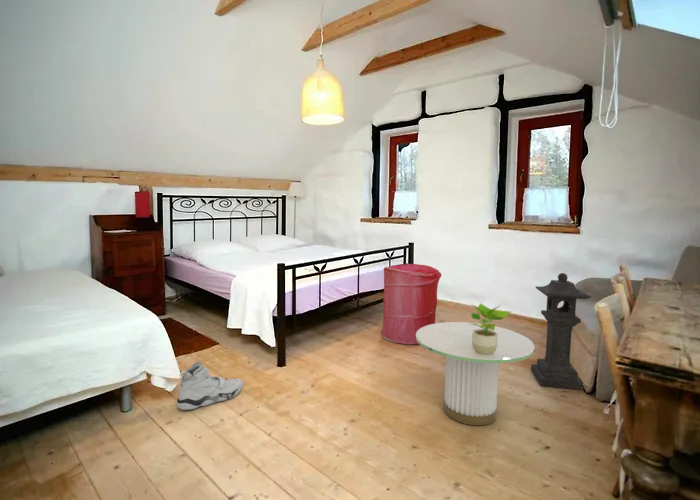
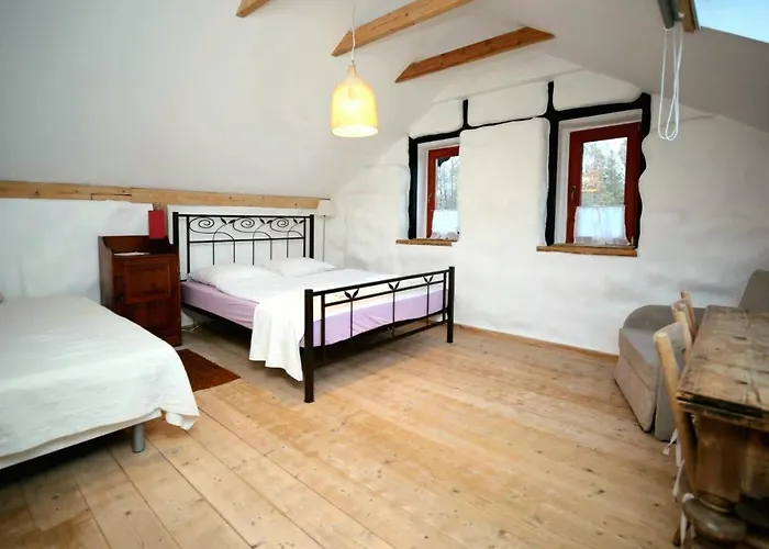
- laundry hamper [380,263,442,345]
- potted plant [469,302,512,355]
- side table [416,321,536,426]
- sneaker [176,361,244,411]
- stone lantern [530,272,592,391]
